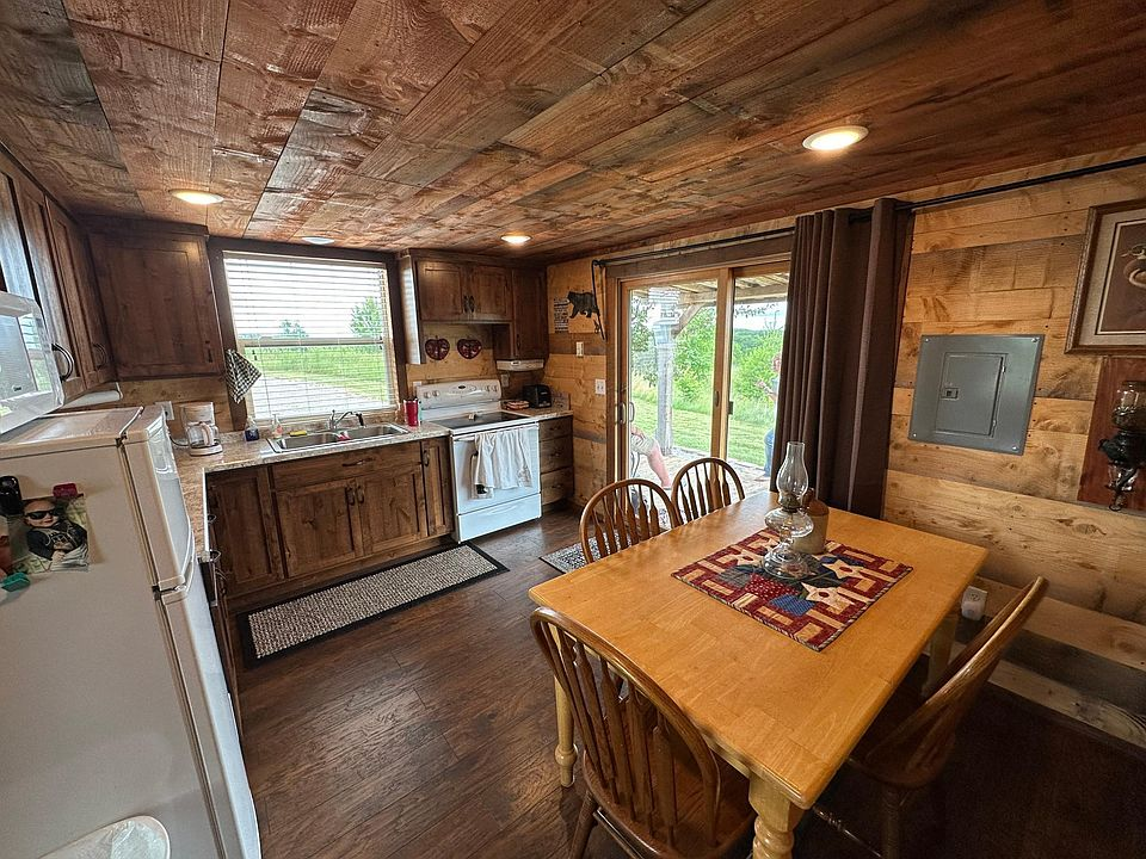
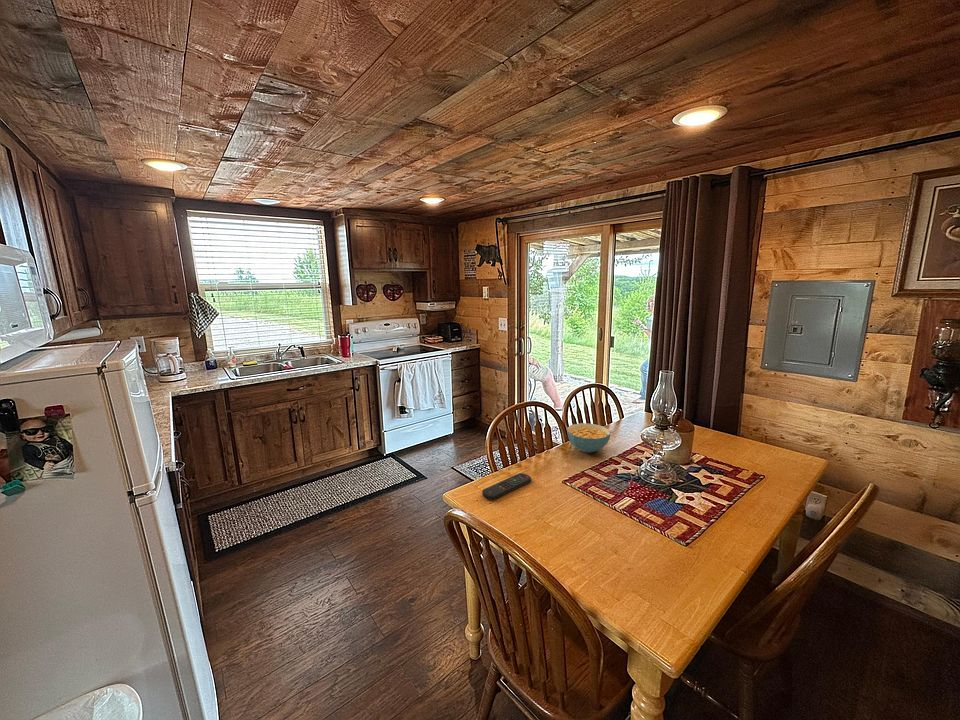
+ remote control [481,472,532,501]
+ cereal bowl [566,422,611,454]
